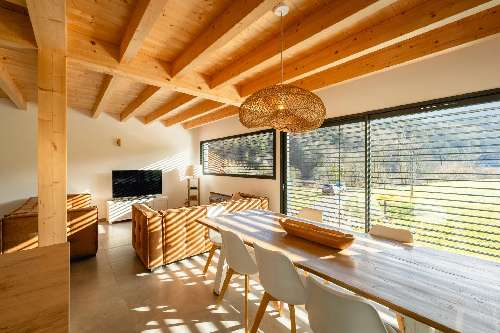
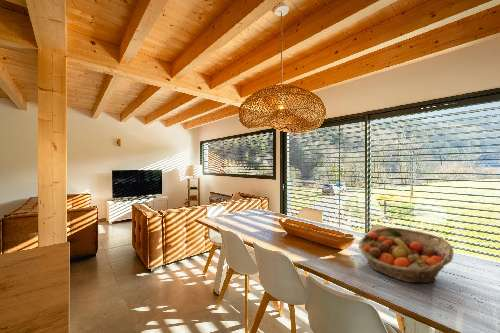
+ fruit basket [357,226,455,284]
